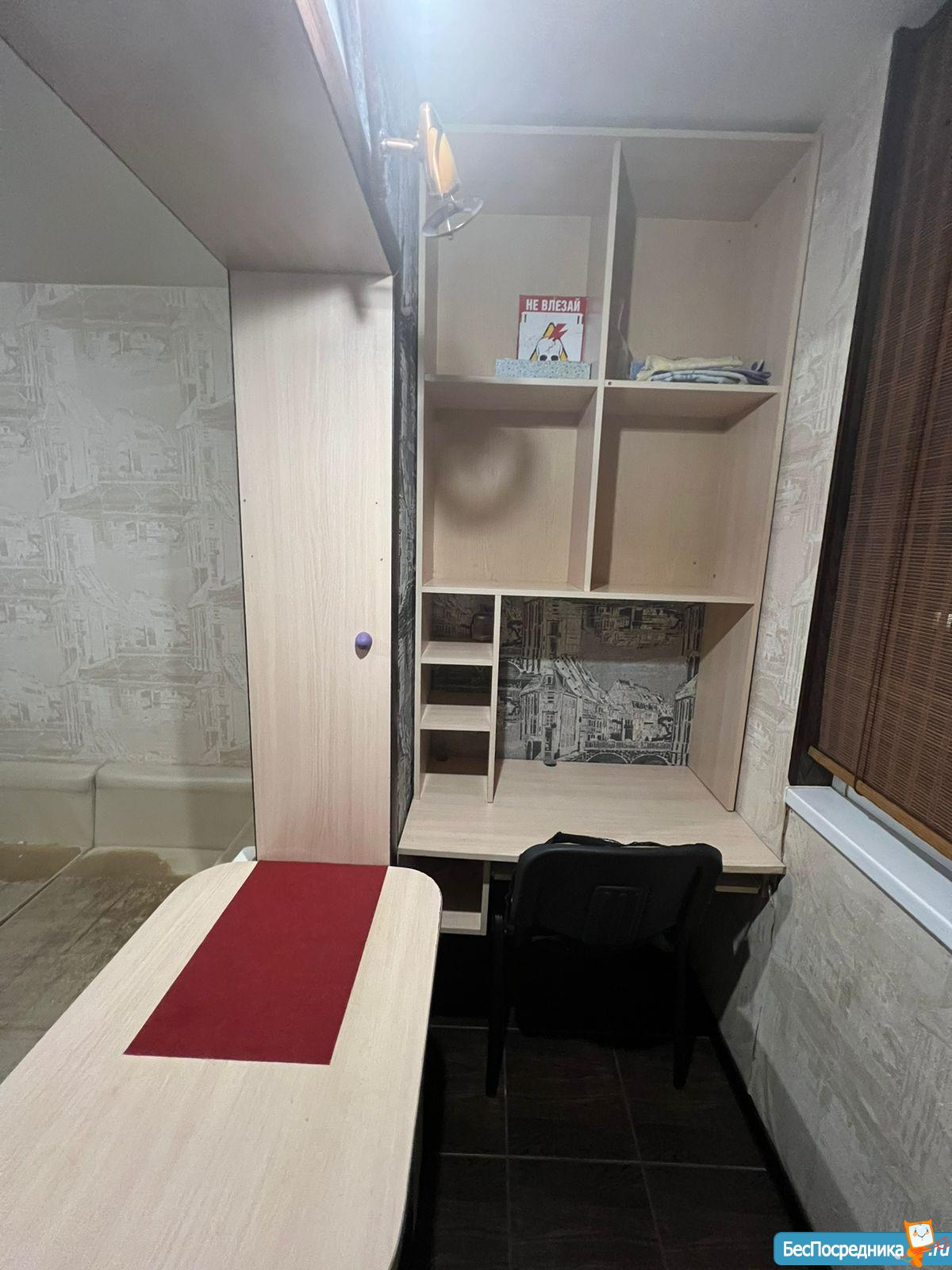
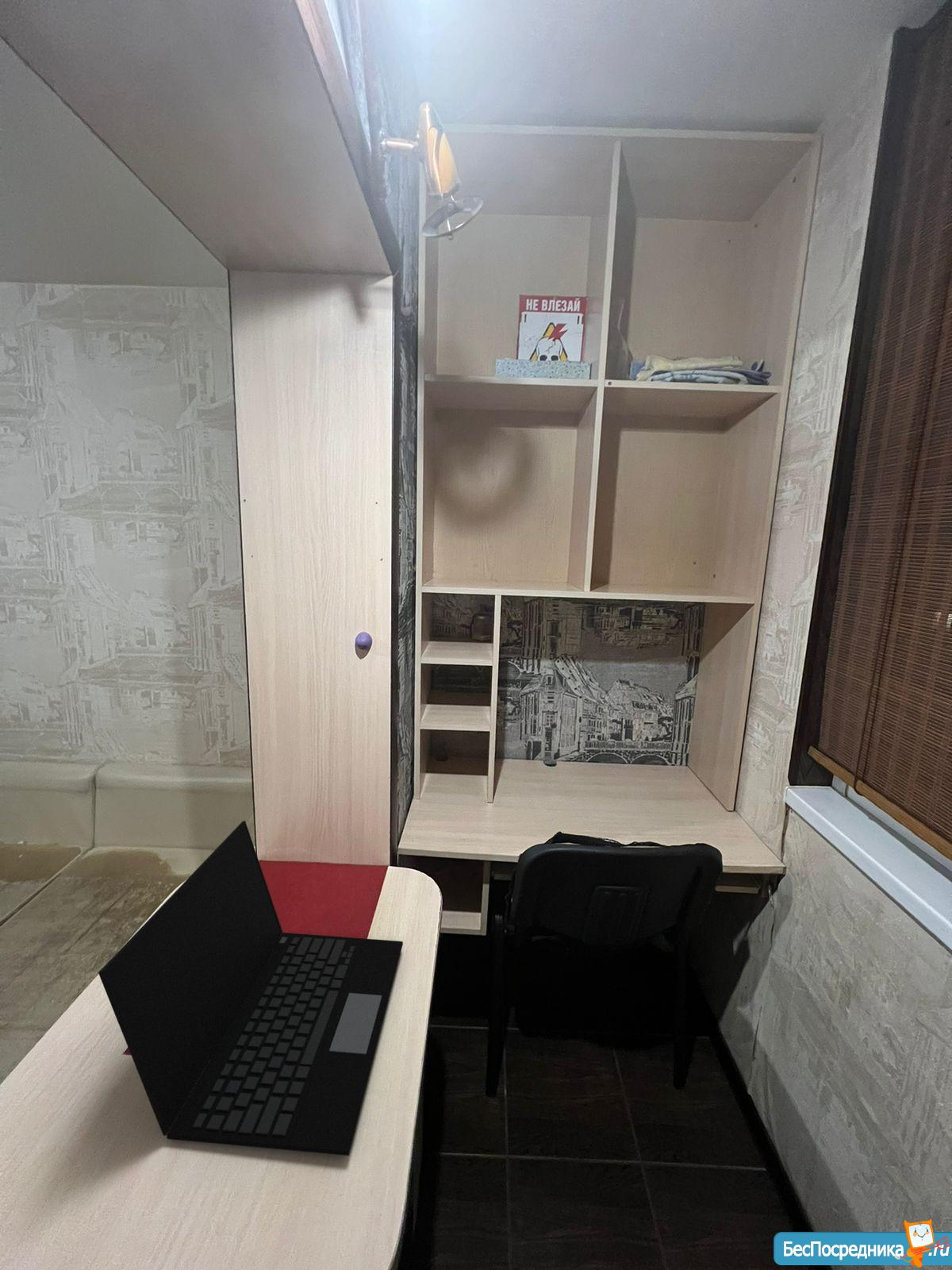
+ laptop [98,820,404,1156]
